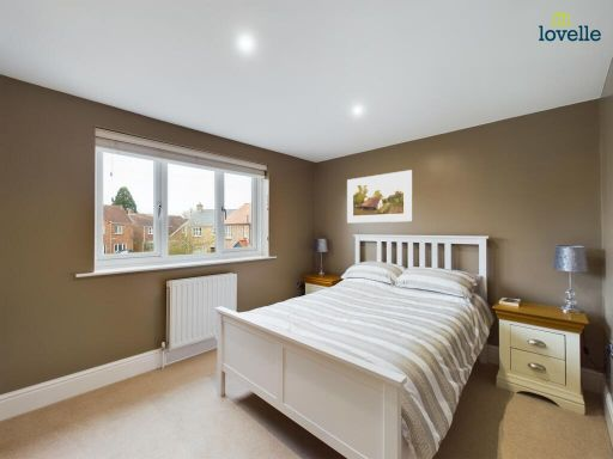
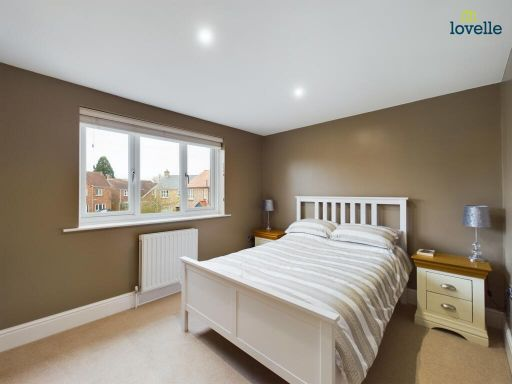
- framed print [346,169,413,224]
